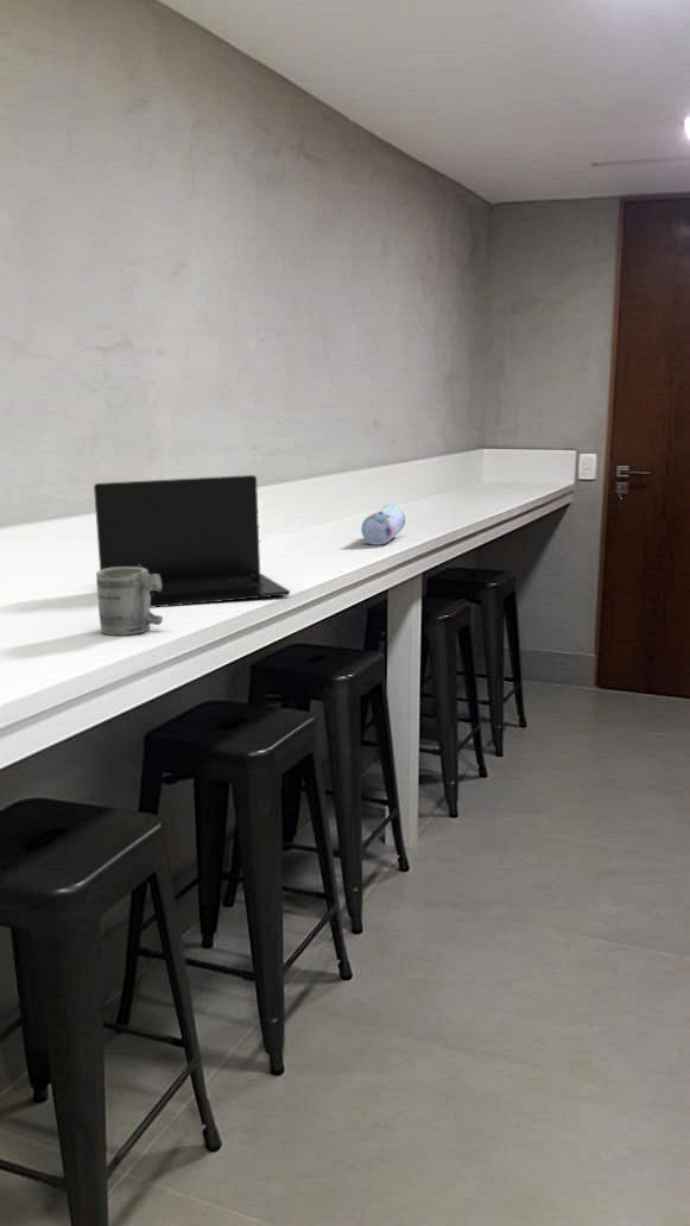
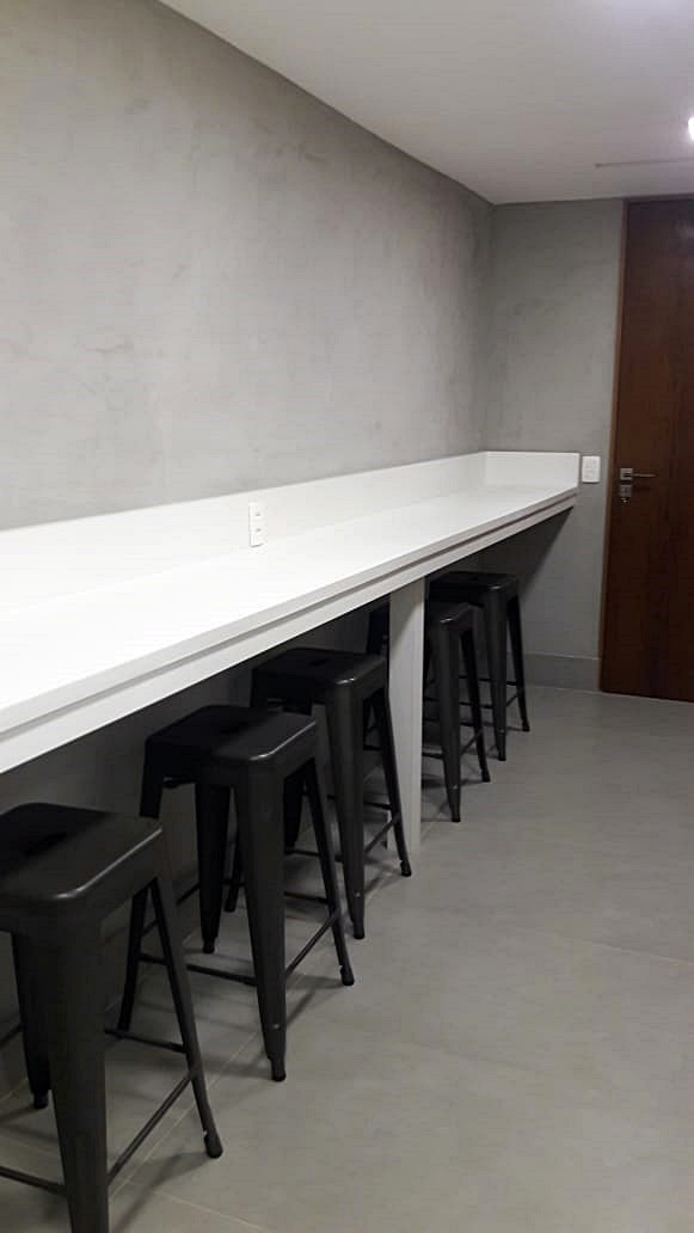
- mug [95,565,164,637]
- pencil case [360,503,406,546]
- laptop [93,474,291,608]
